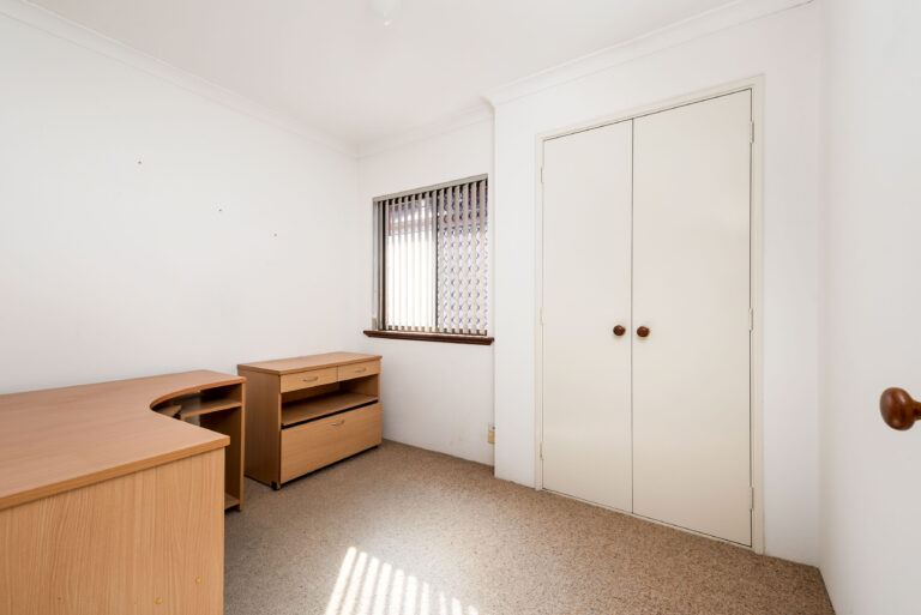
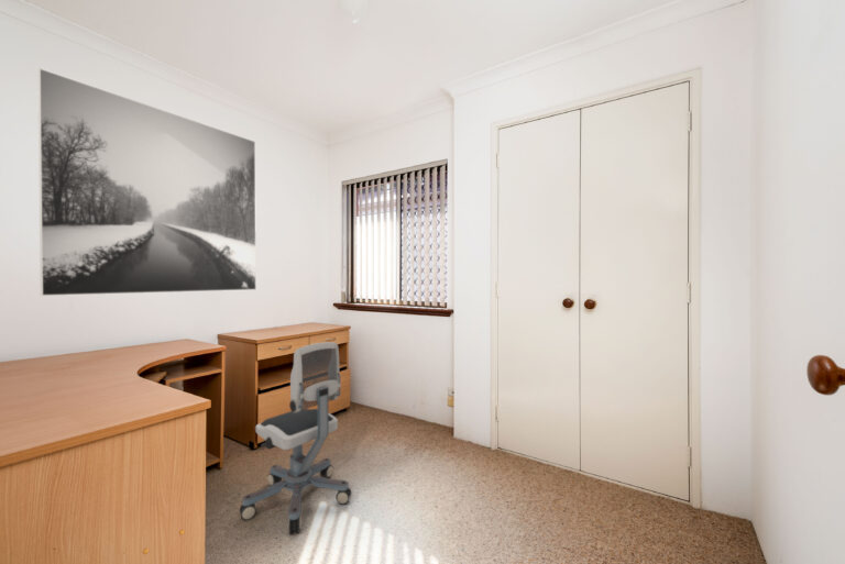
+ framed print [36,67,257,297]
+ office chair [239,341,352,535]
